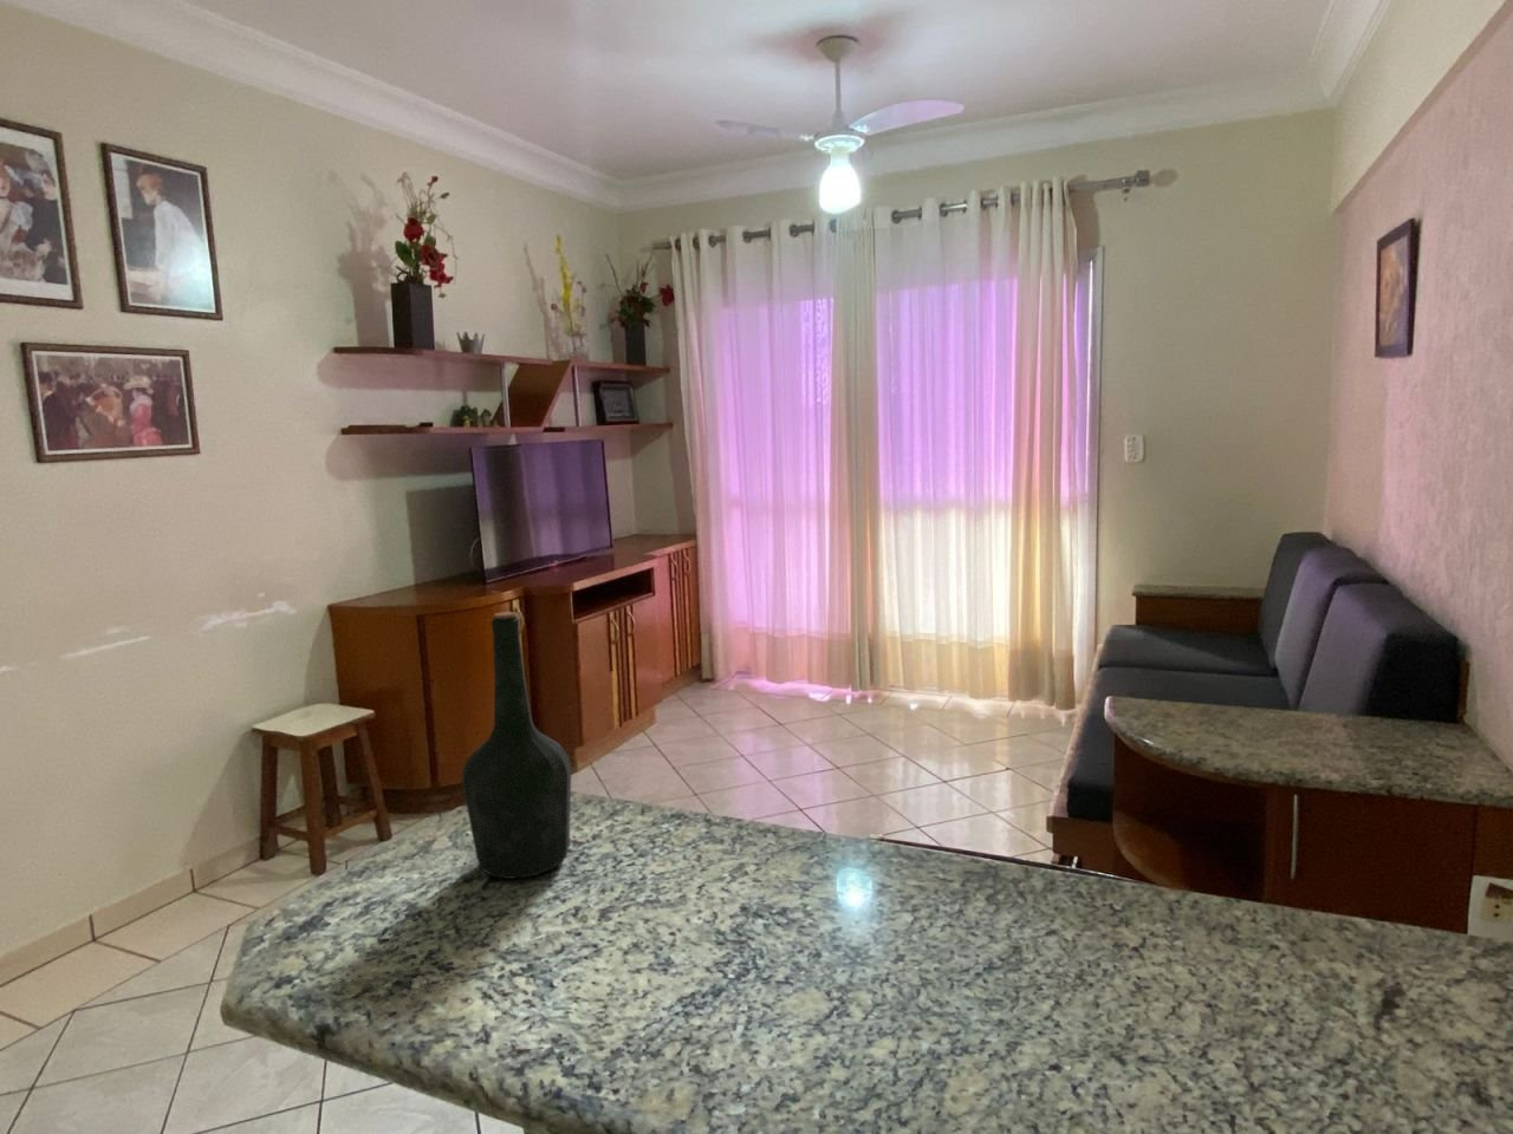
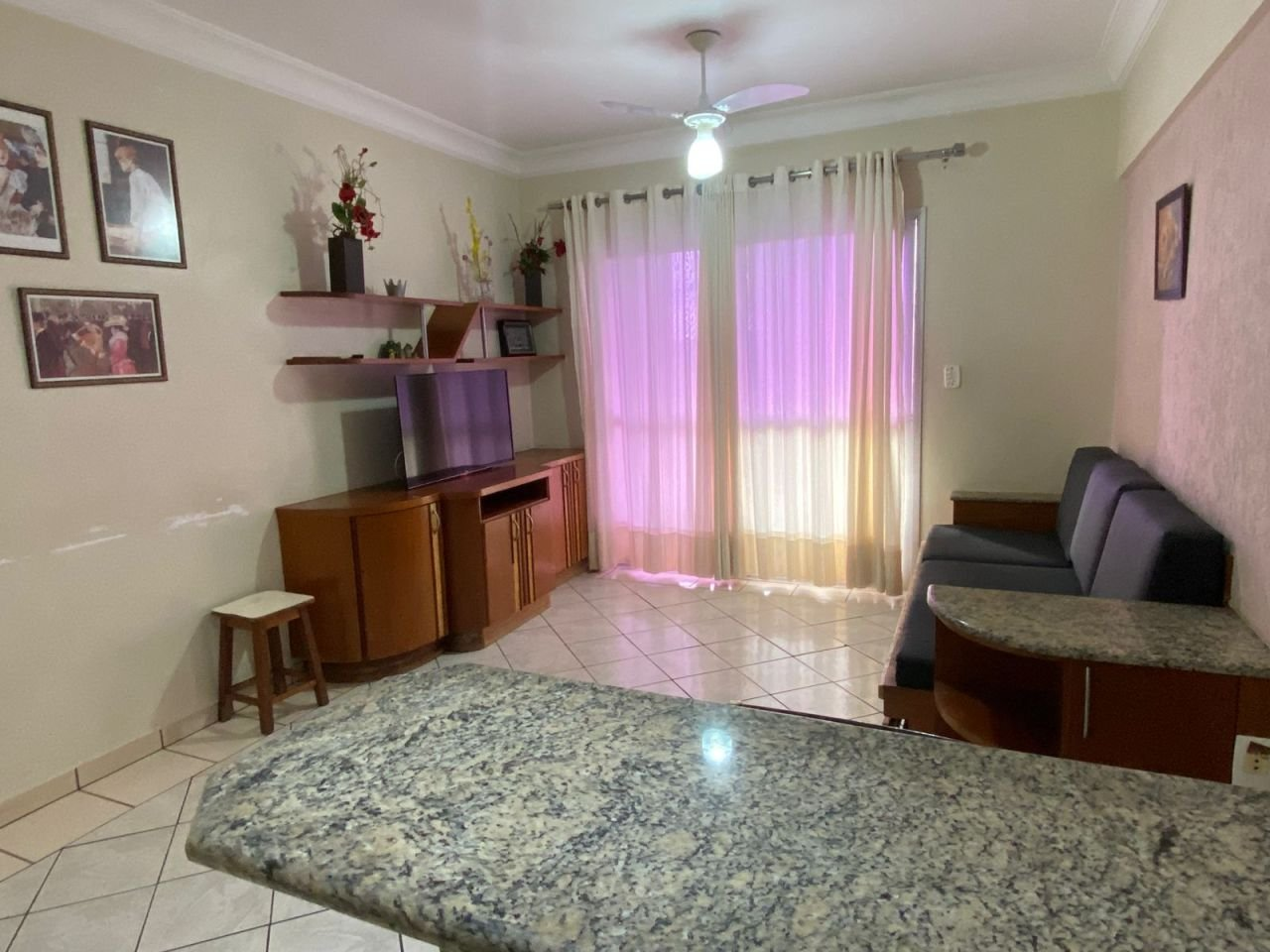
- bottle [461,611,572,880]
